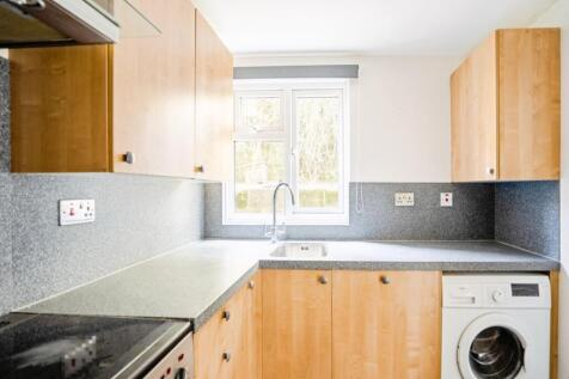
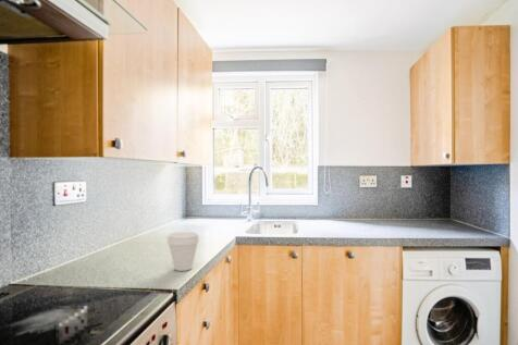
+ cup [166,231,200,272]
